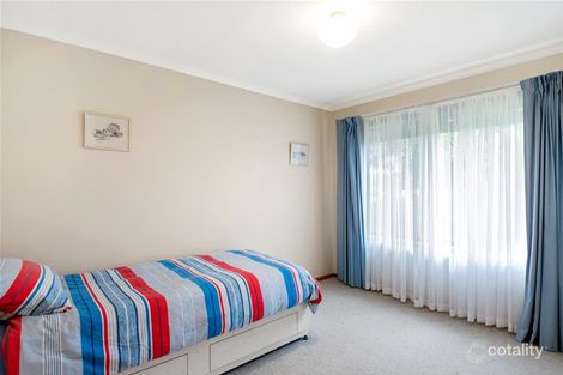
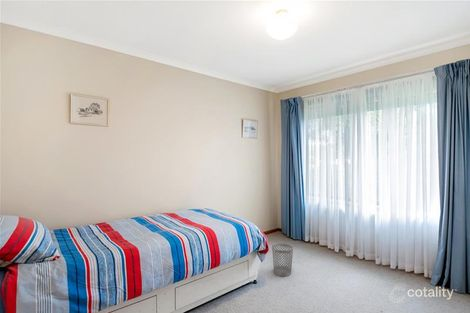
+ wastebasket [271,242,294,277]
